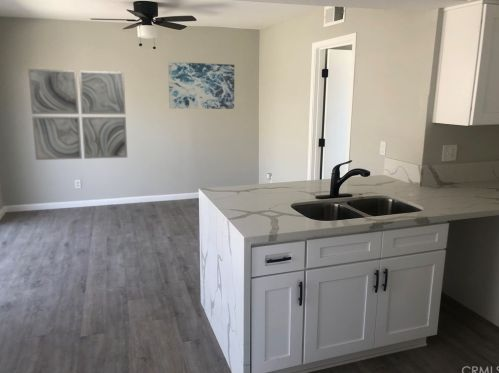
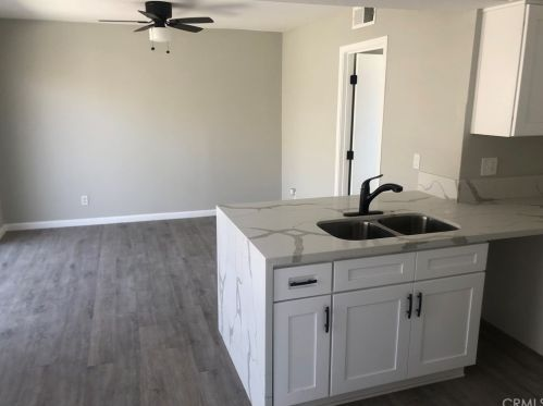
- wall art [27,68,128,161]
- wall art [167,61,235,110]
